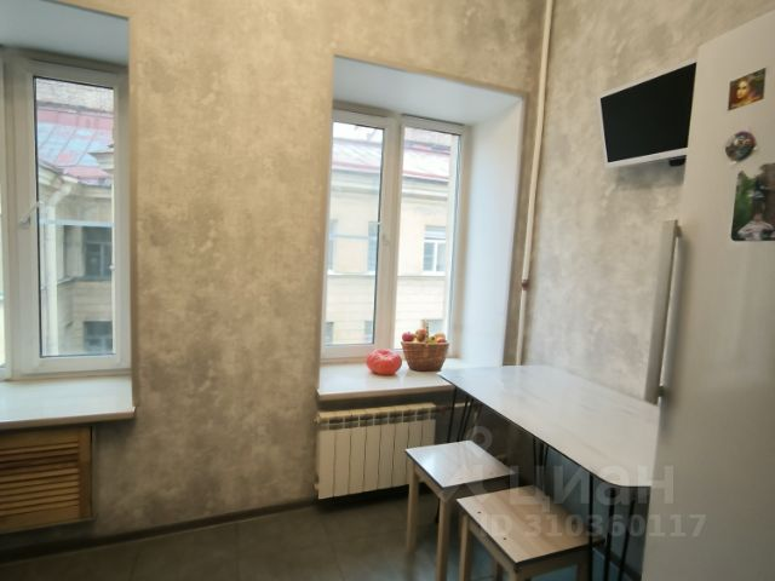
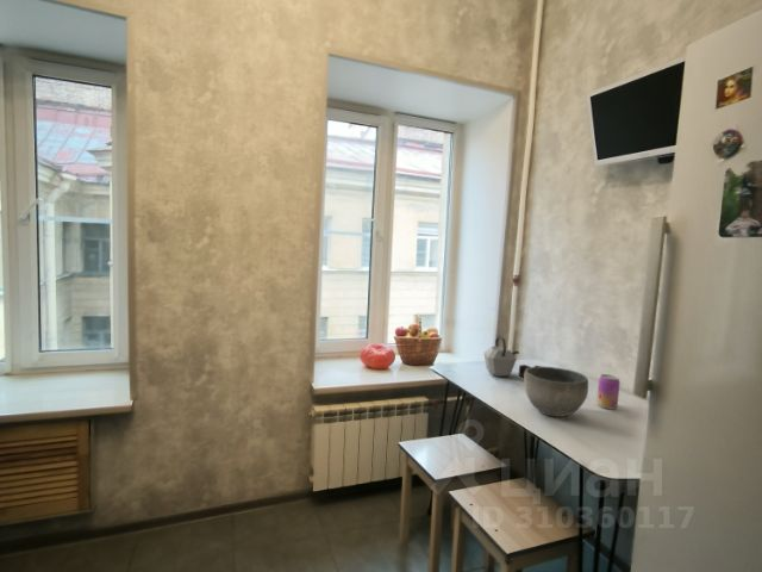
+ beverage can [595,373,622,410]
+ kettle [482,334,543,378]
+ bowl [523,366,589,418]
